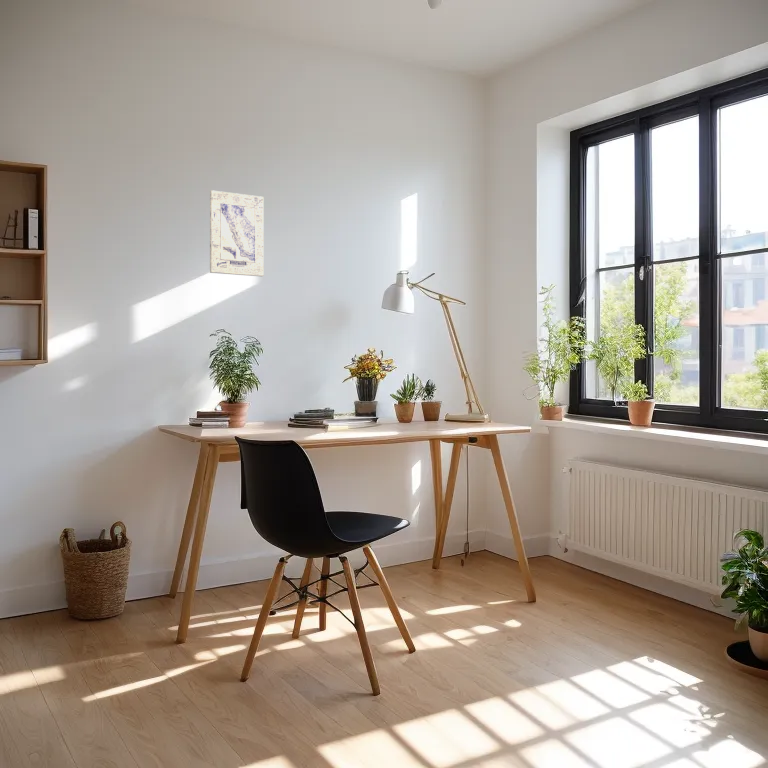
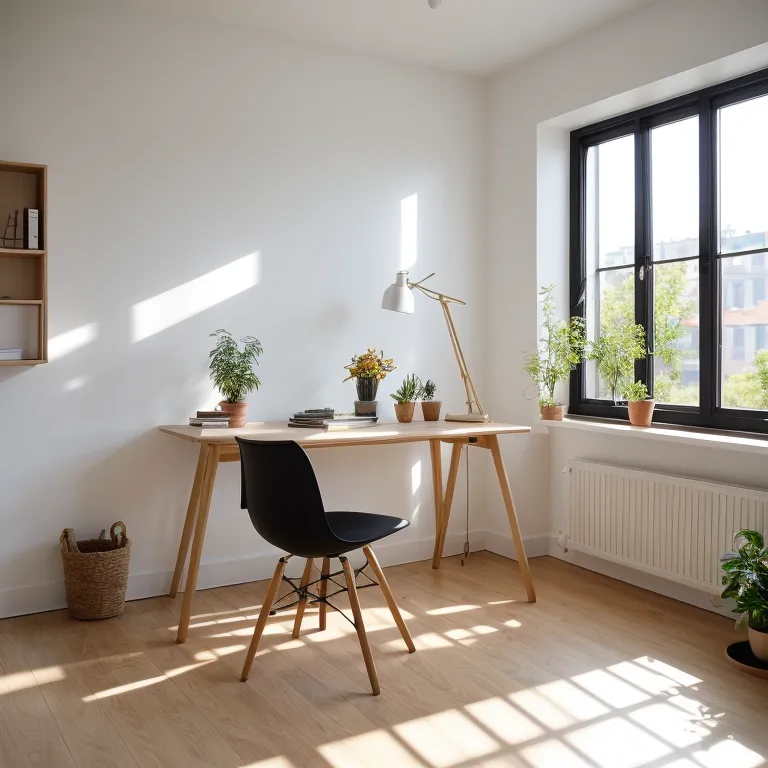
- wall art [209,189,265,277]
